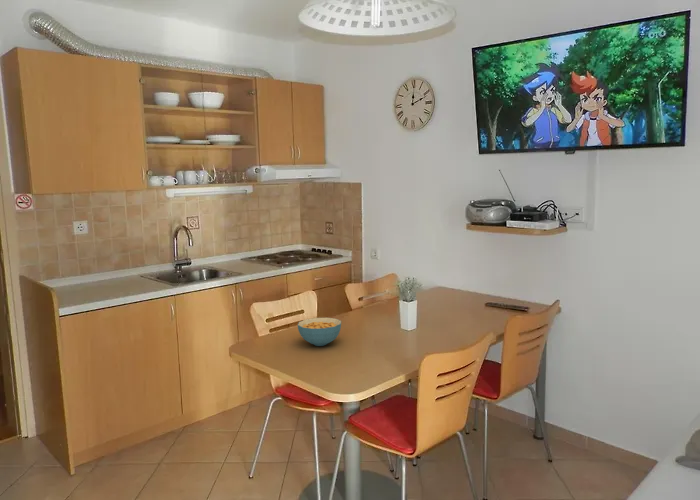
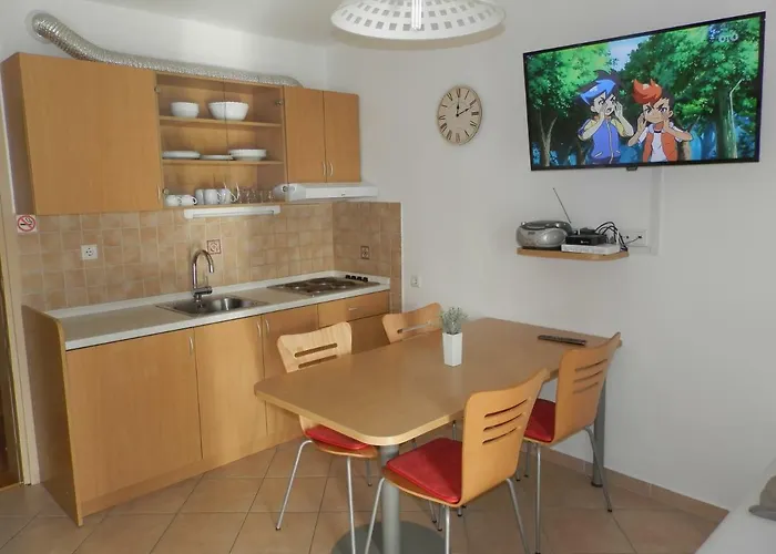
- cereal bowl [297,317,342,347]
